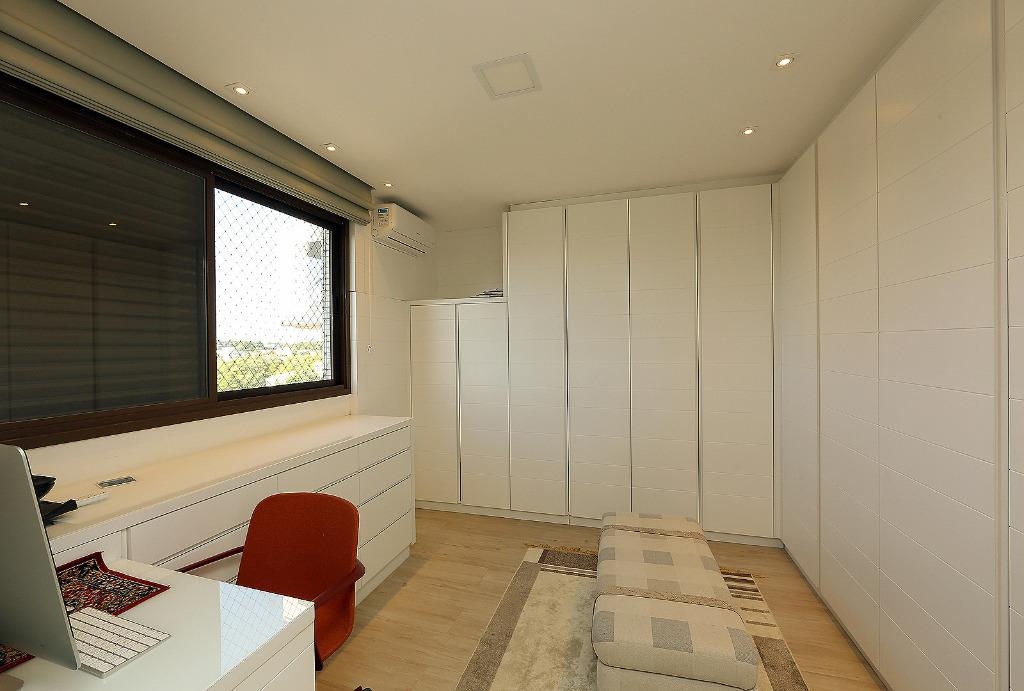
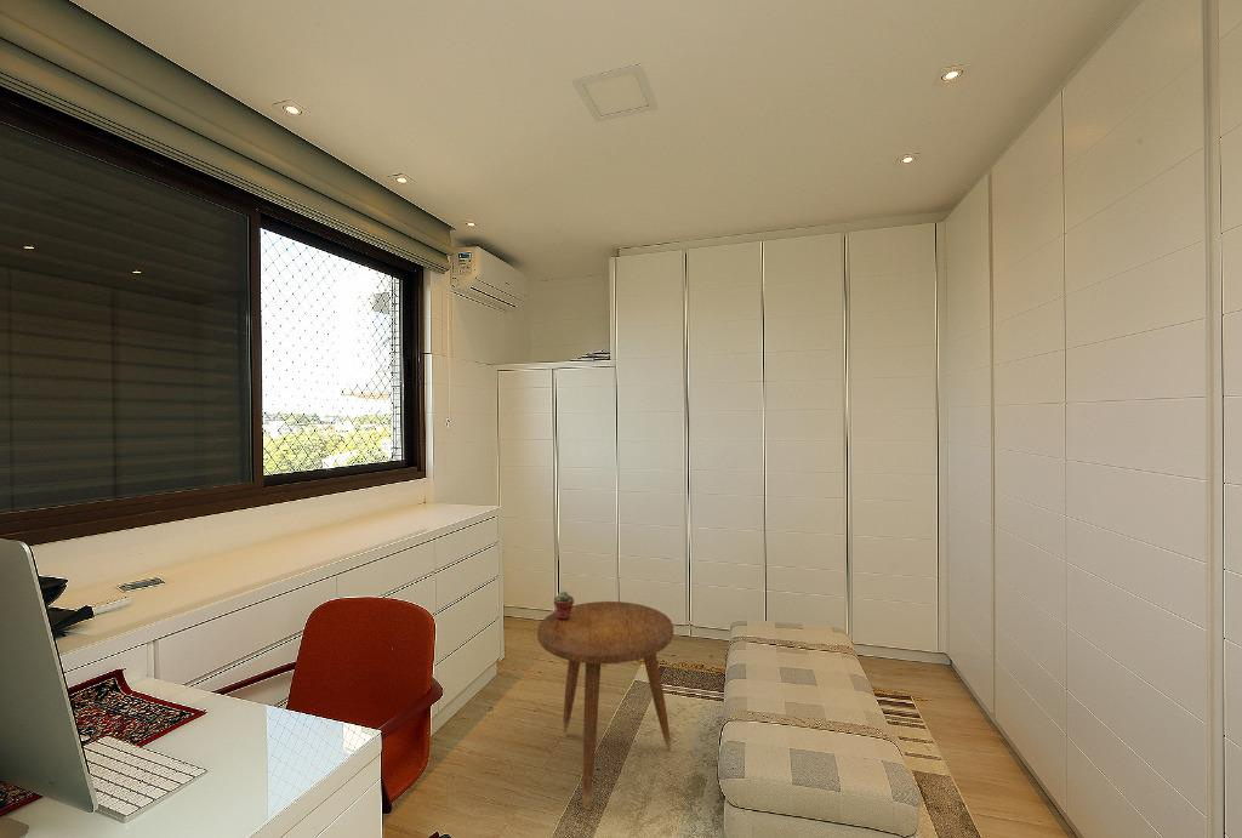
+ side table [536,600,674,811]
+ potted succulent [553,591,575,620]
